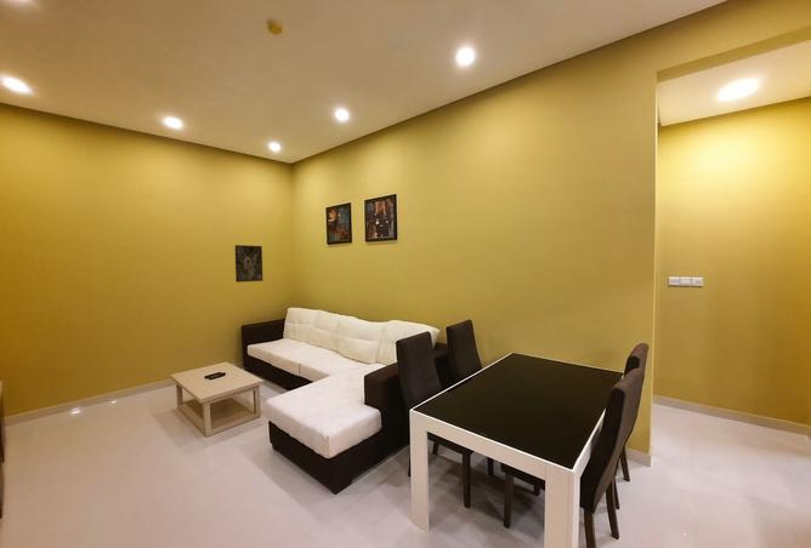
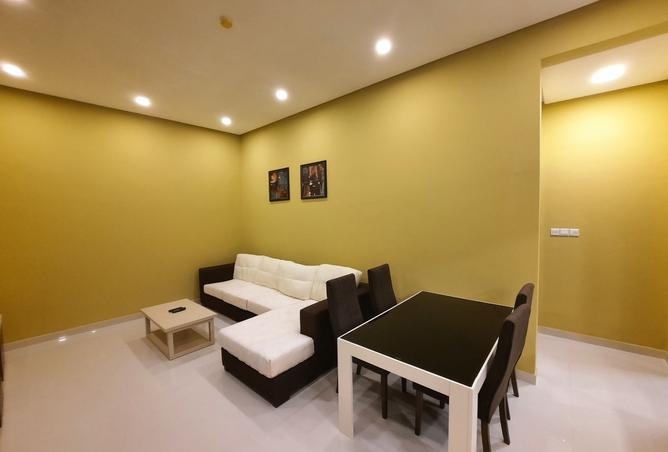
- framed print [234,244,263,284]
